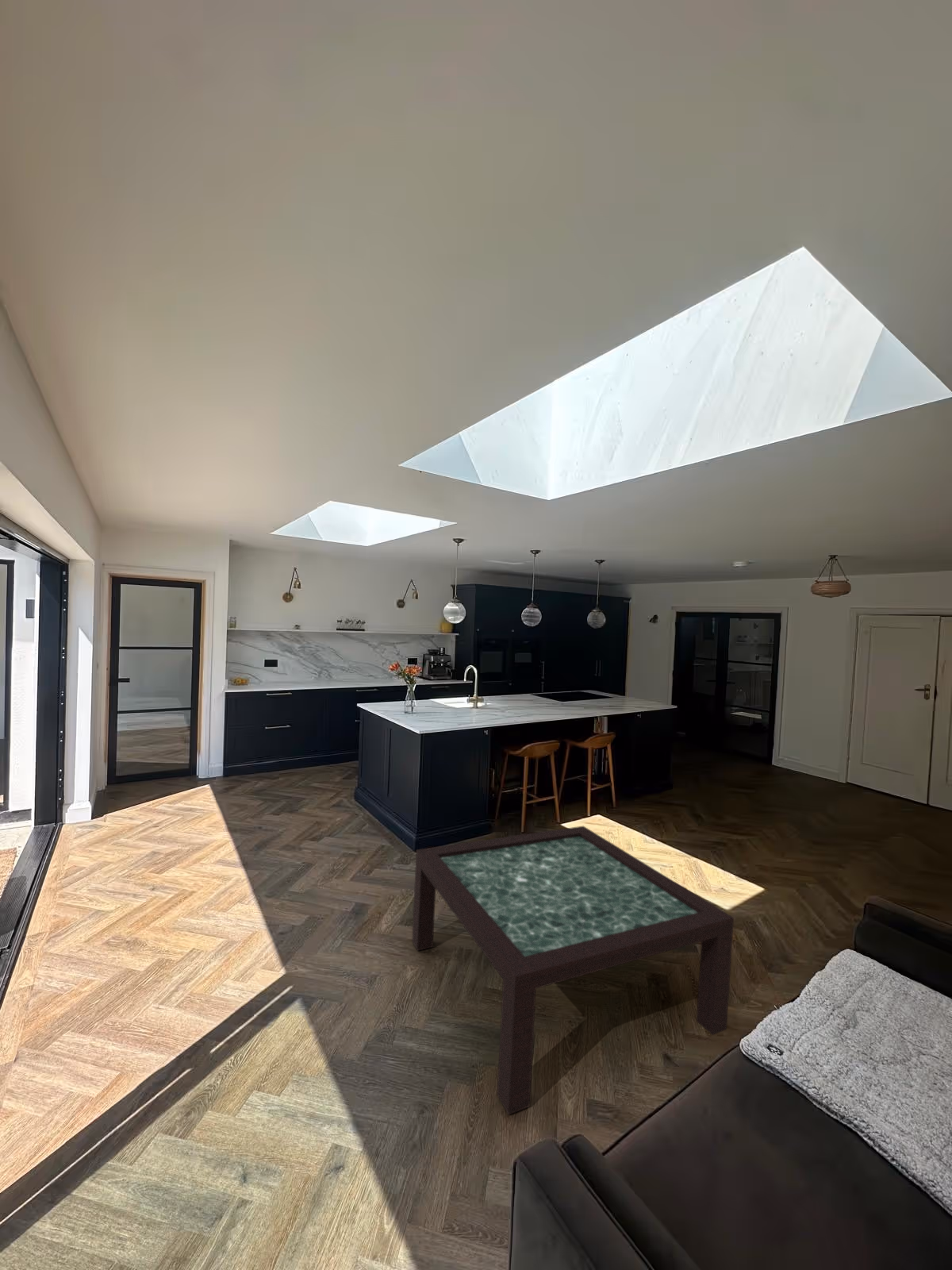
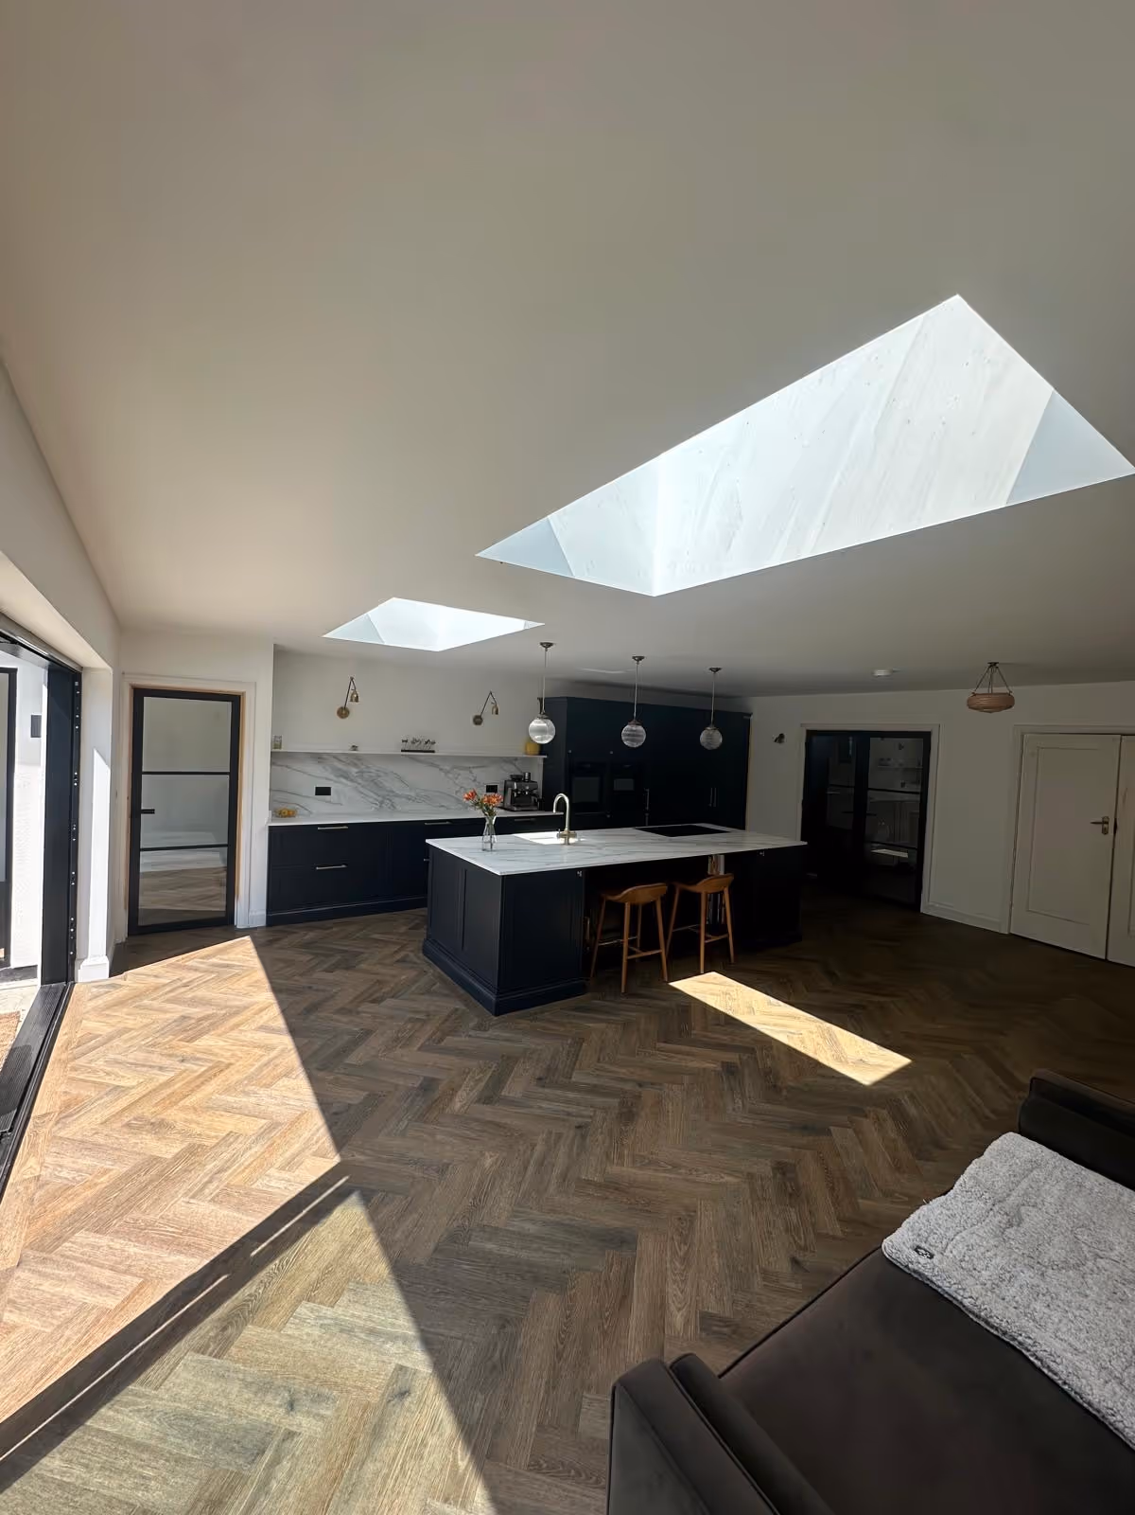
- coffee table [411,825,735,1115]
